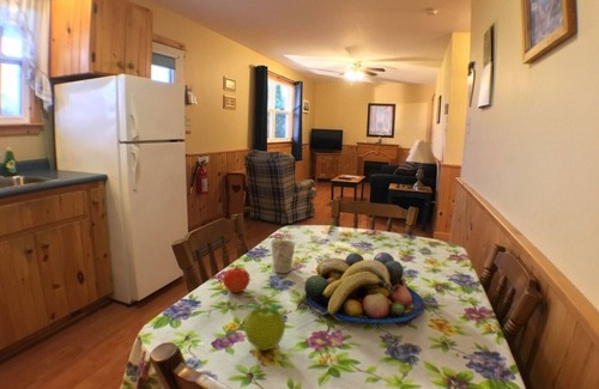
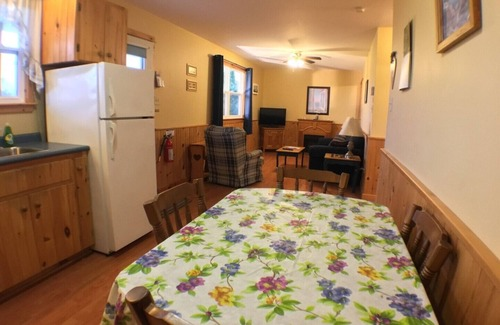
- fruit bowl [302,251,425,324]
- apple [222,265,250,294]
- mug [270,239,296,274]
- fruit [243,303,286,352]
